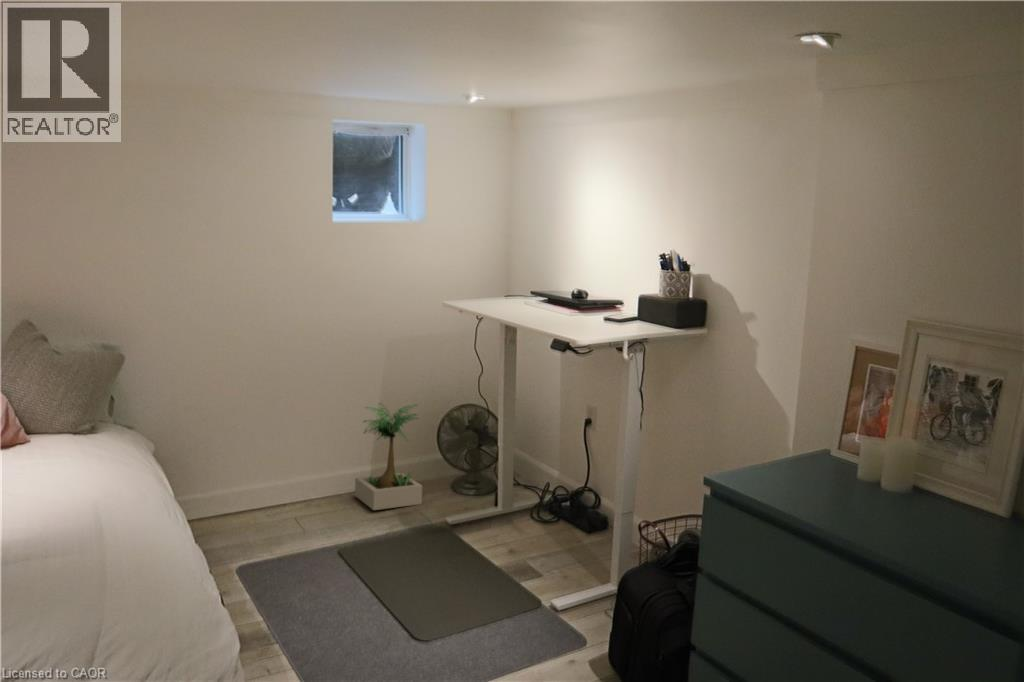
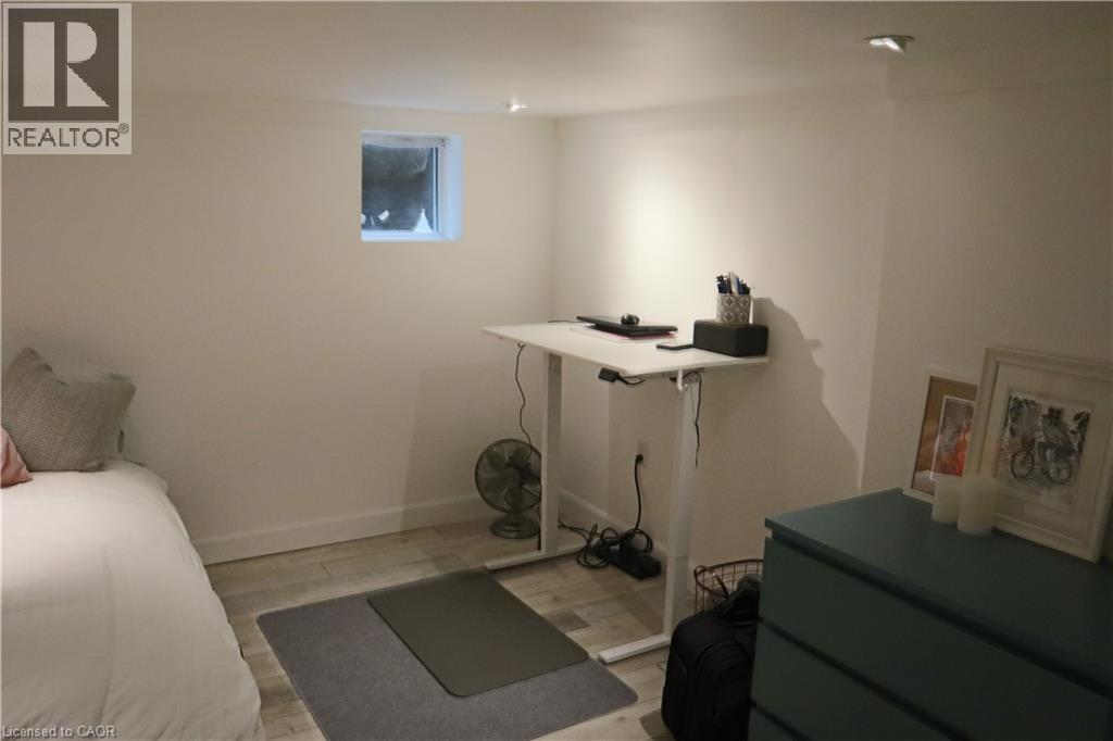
- potted plant [354,401,423,511]
